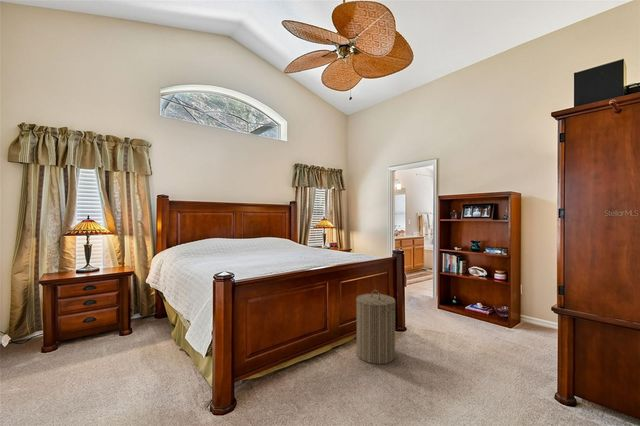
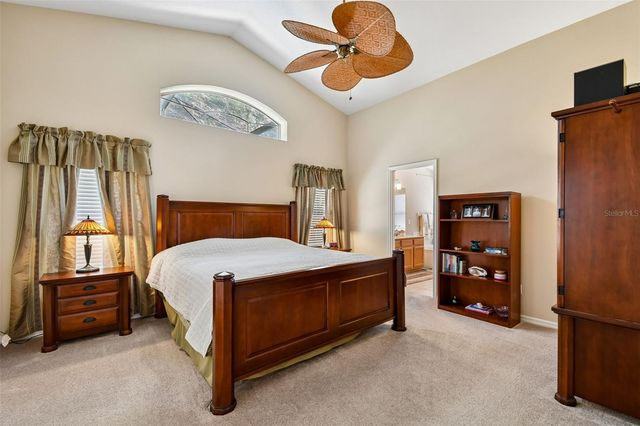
- laundry hamper [355,289,397,365]
